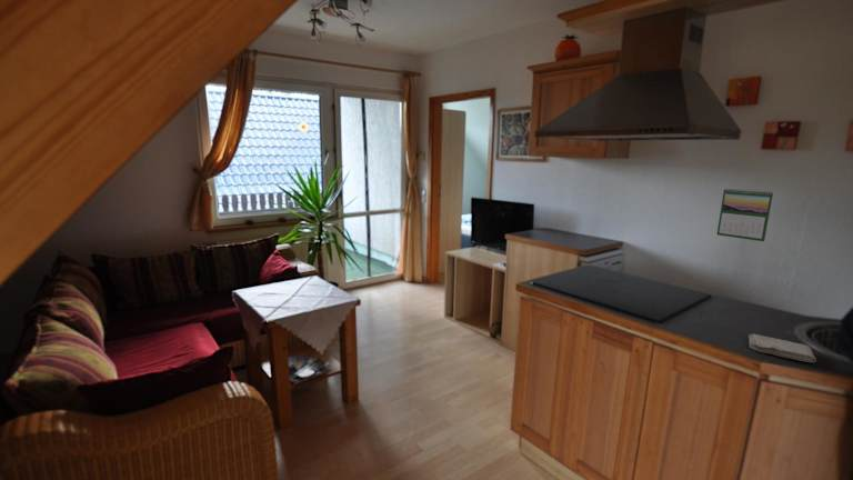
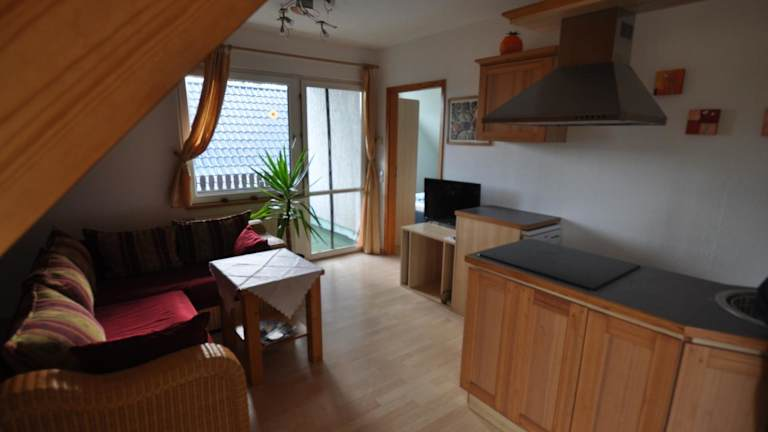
- washcloth [747,333,817,363]
- calendar [716,188,774,242]
